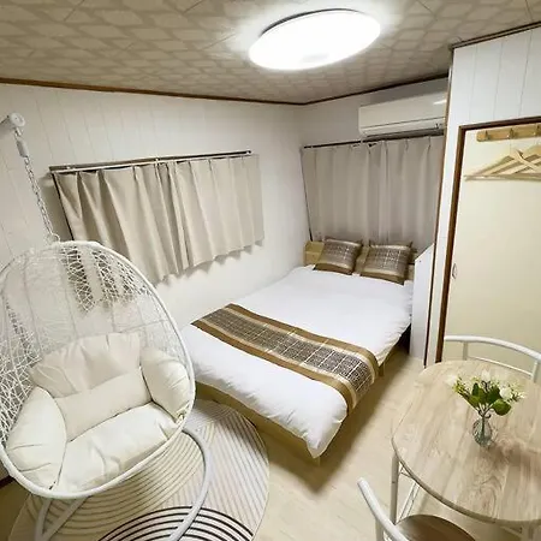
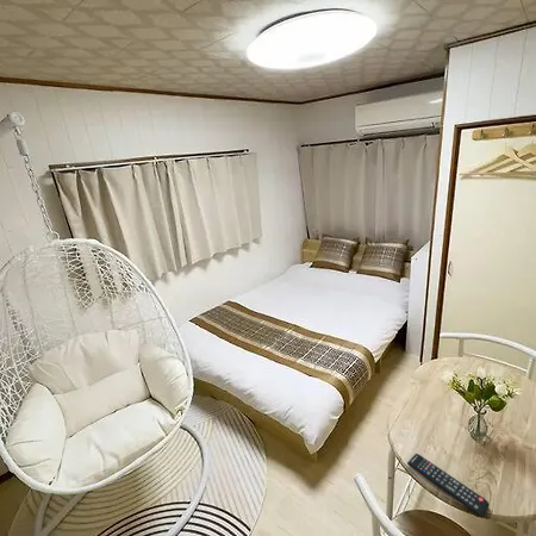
+ remote control [406,453,491,519]
